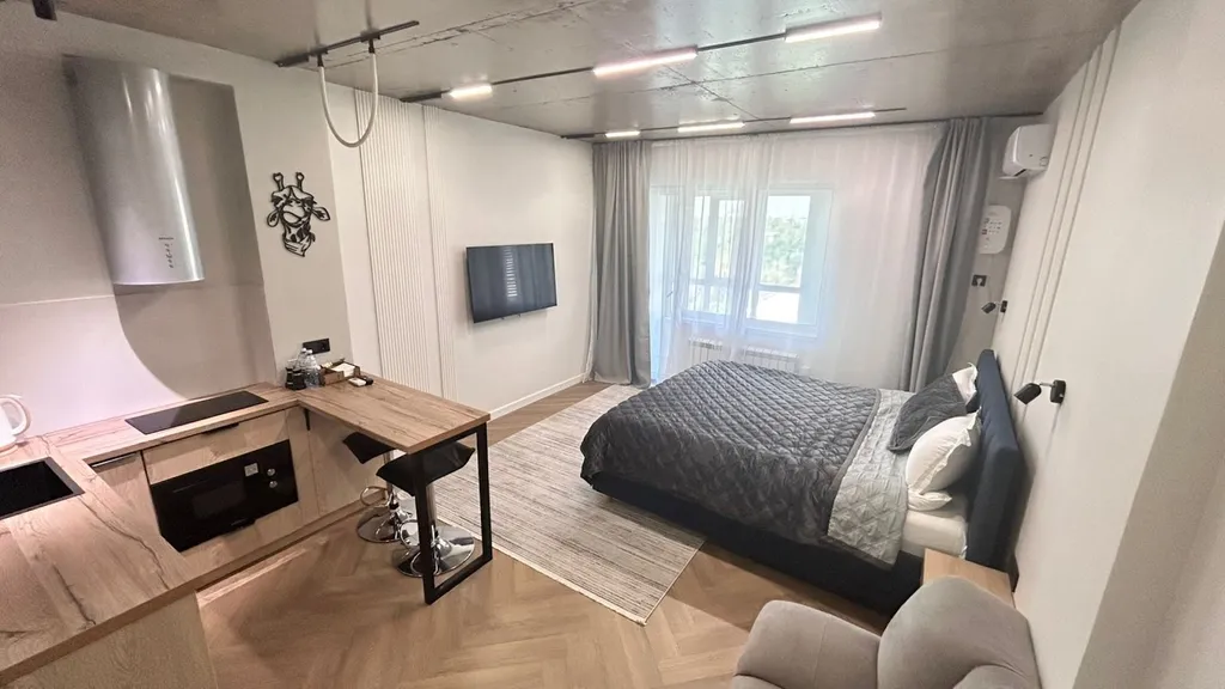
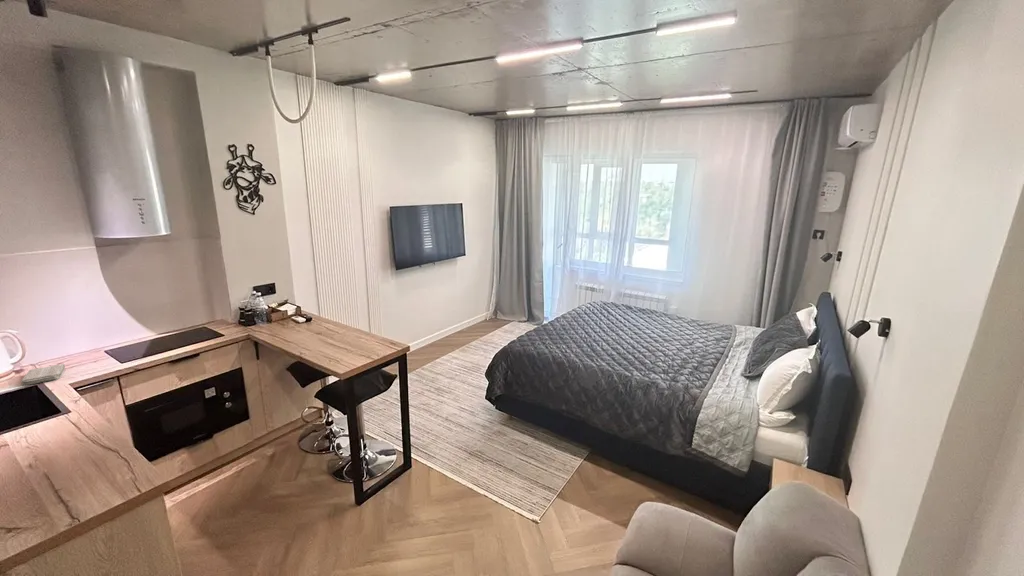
+ washcloth [20,363,66,386]
